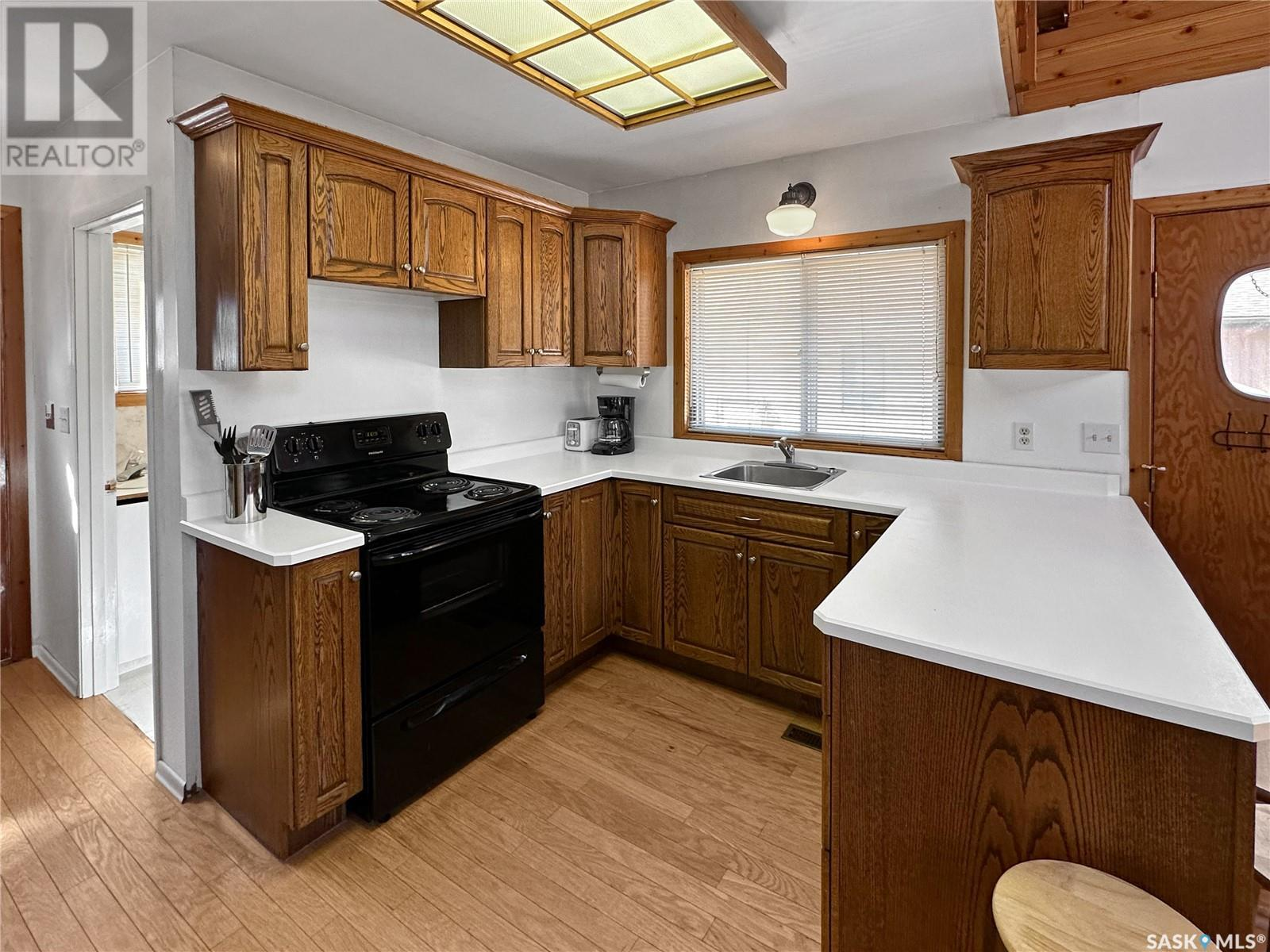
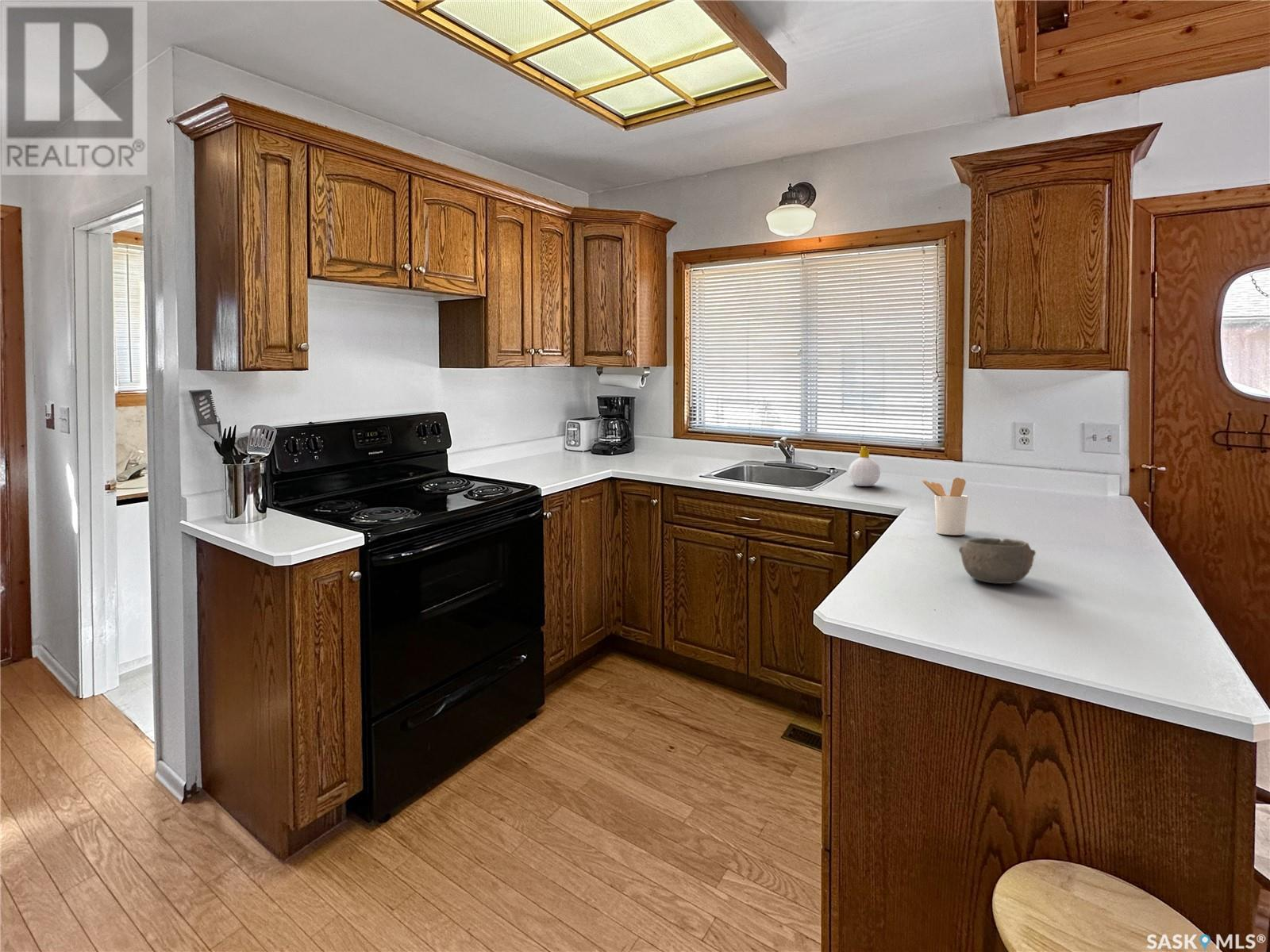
+ soap bottle [848,446,881,487]
+ utensil holder [920,477,969,536]
+ bowl [958,537,1037,585]
